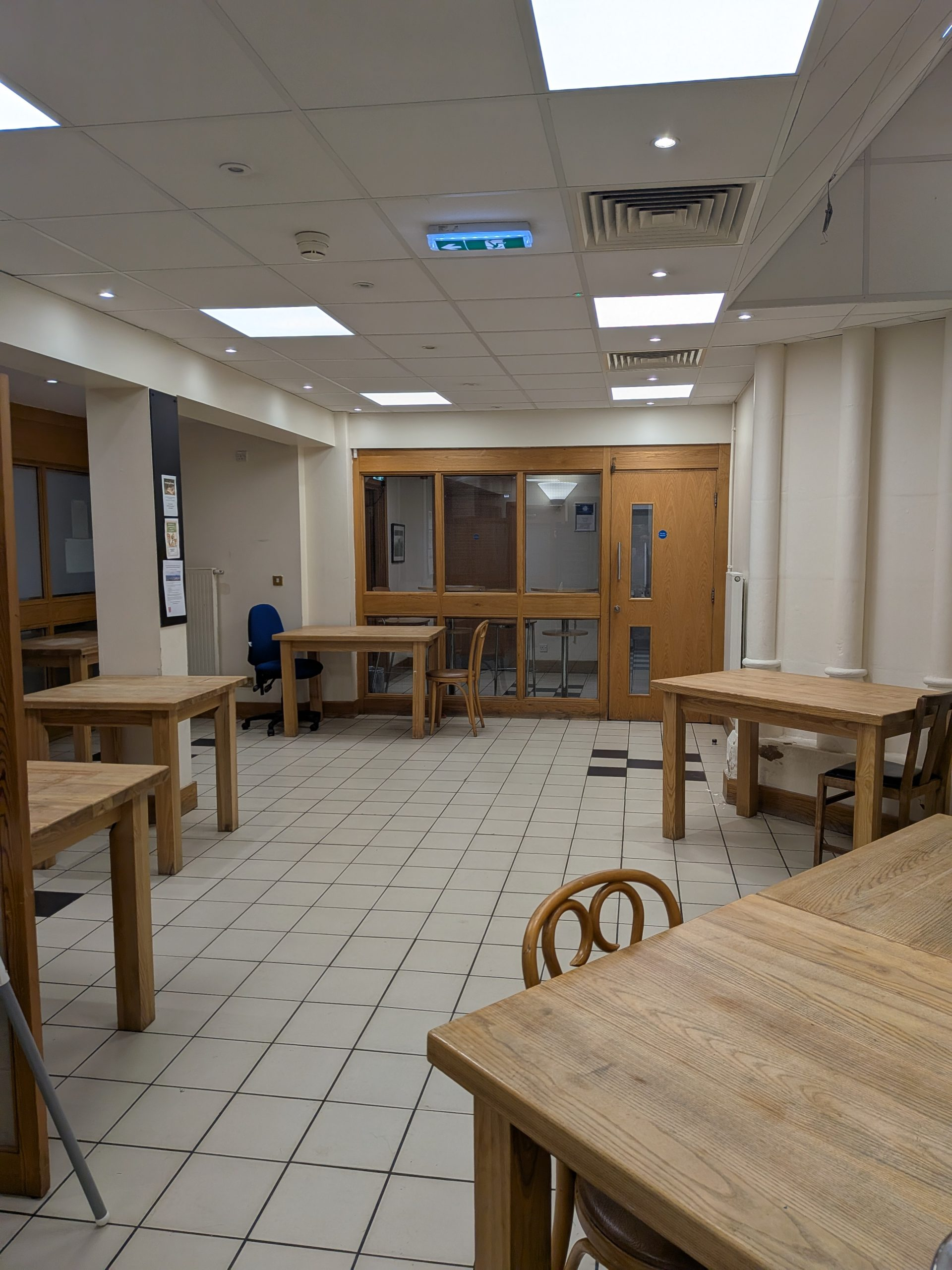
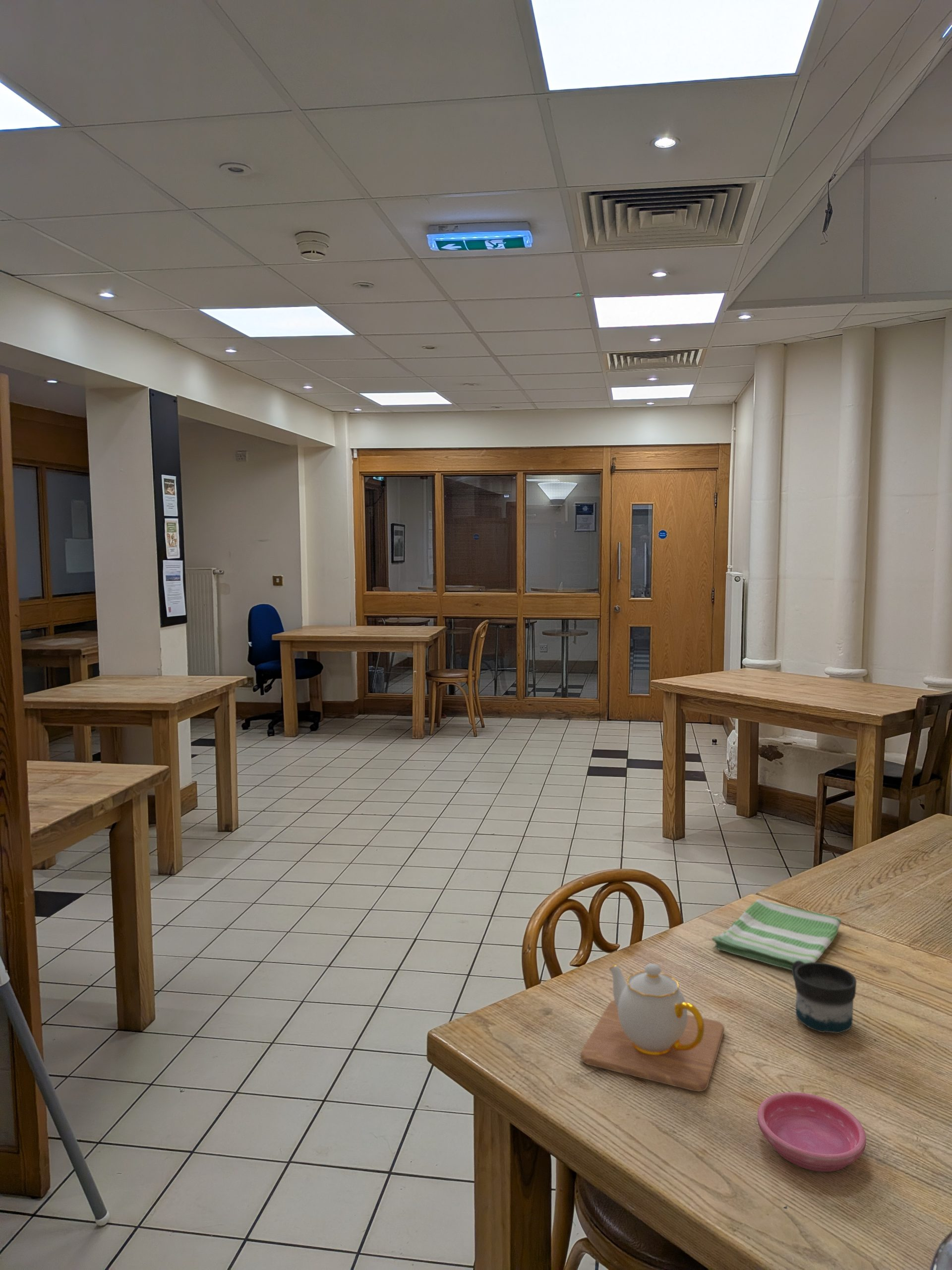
+ dish towel [712,898,842,971]
+ teapot [580,963,725,1092]
+ mug [791,960,857,1034]
+ saucer [757,1092,867,1172]
